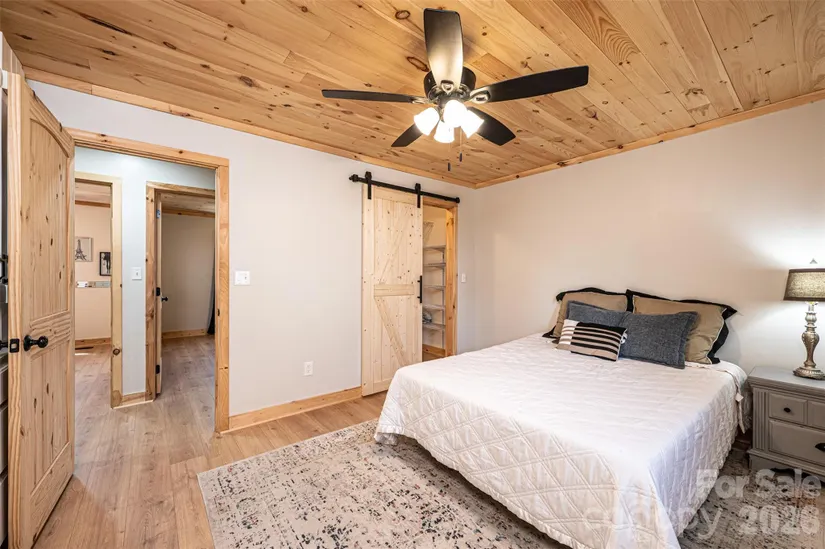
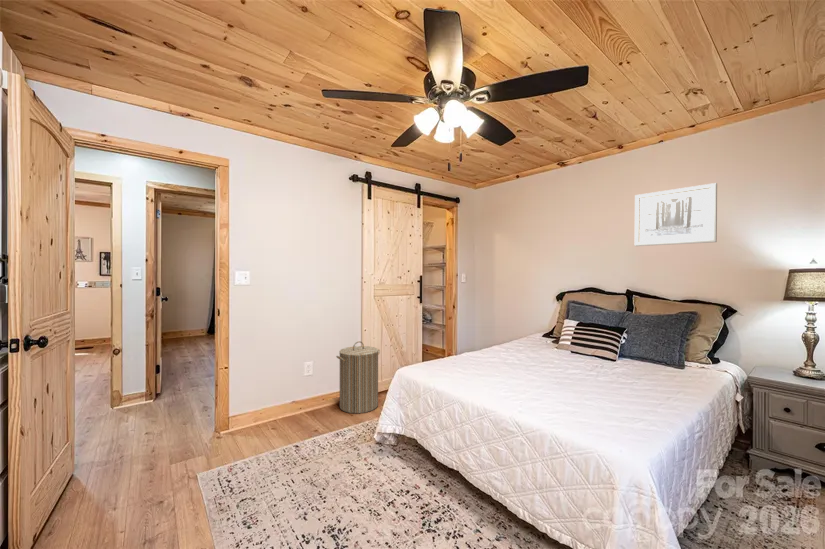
+ wall art [634,182,718,247]
+ laundry hamper [335,340,381,414]
